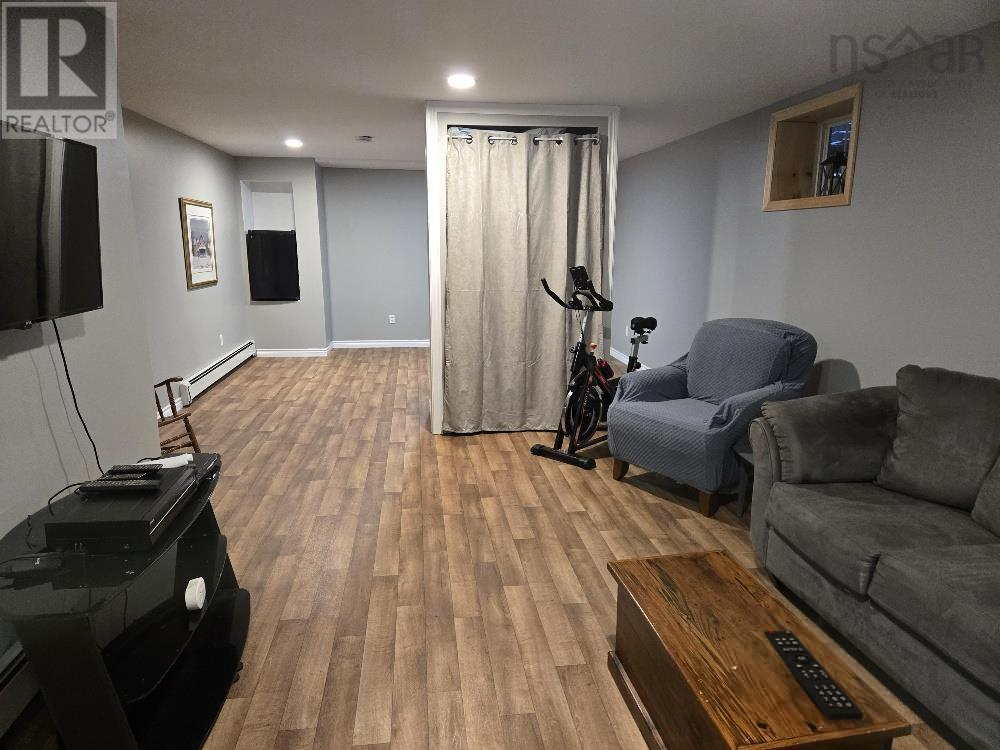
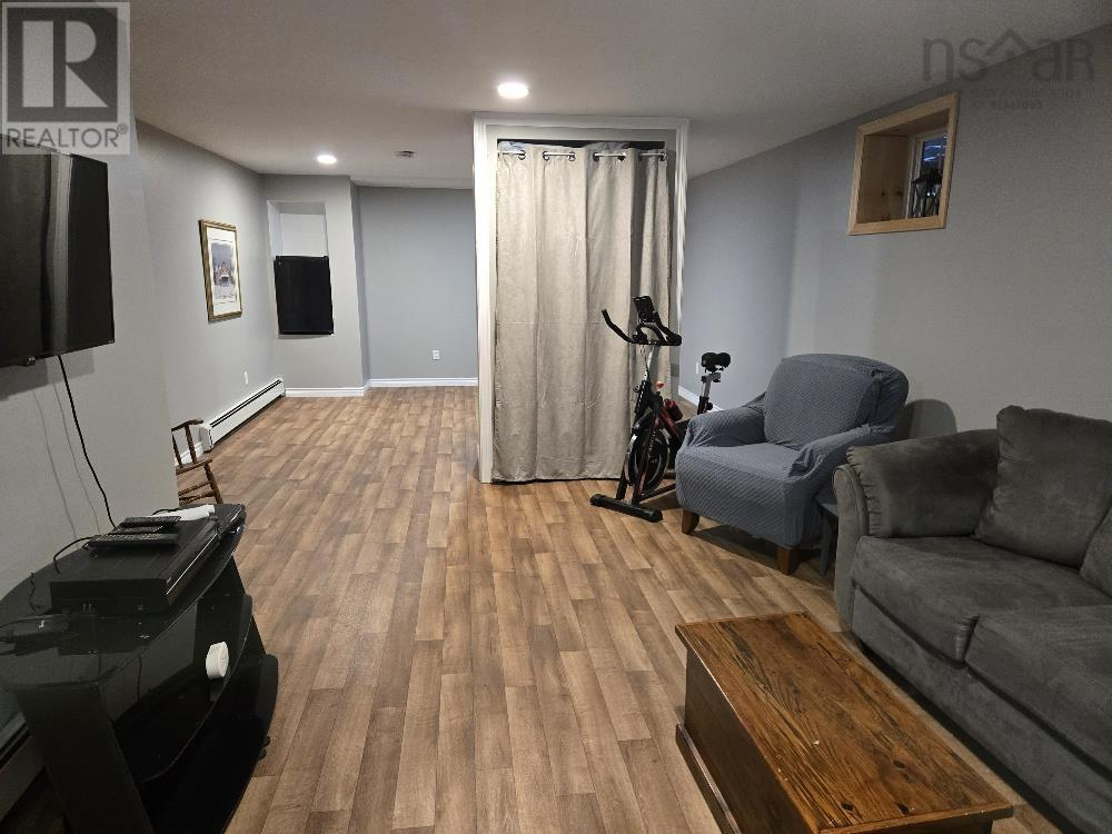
- remote control [763,630,864,721]
